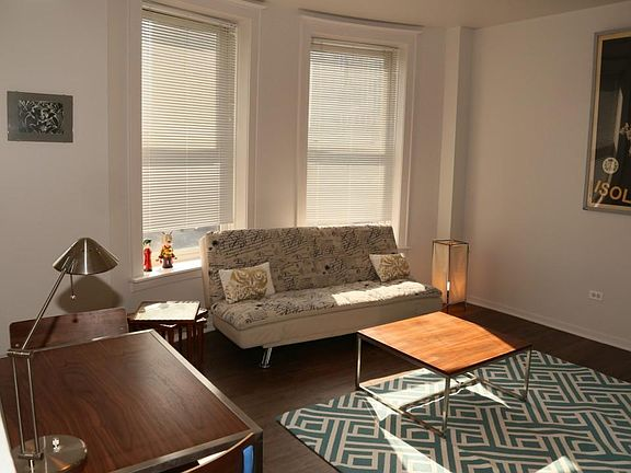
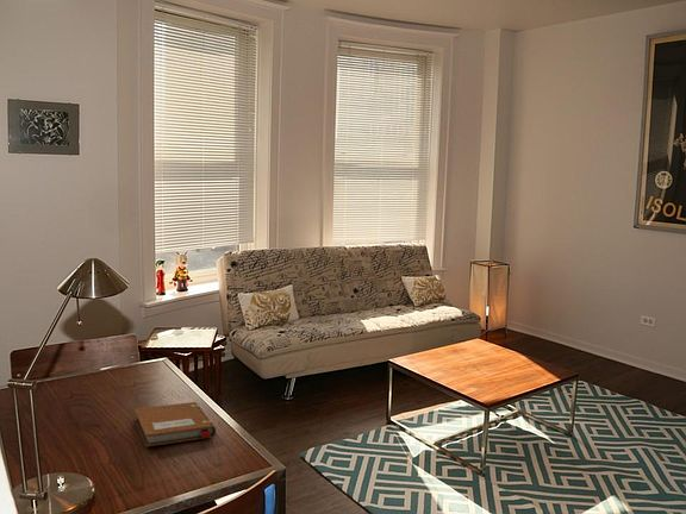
+ notebook [133,401,217,447]
